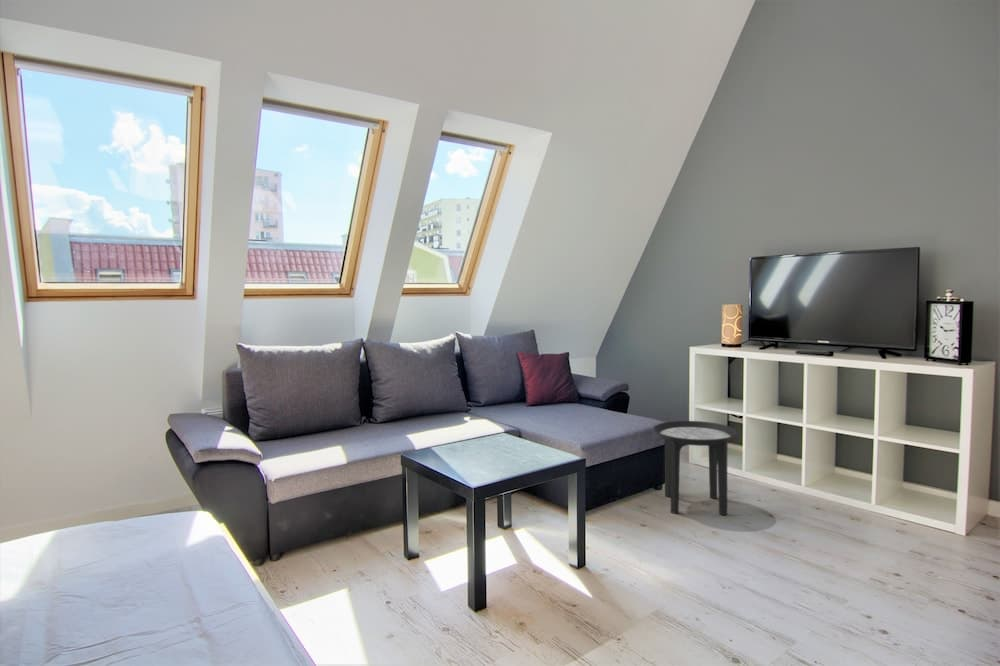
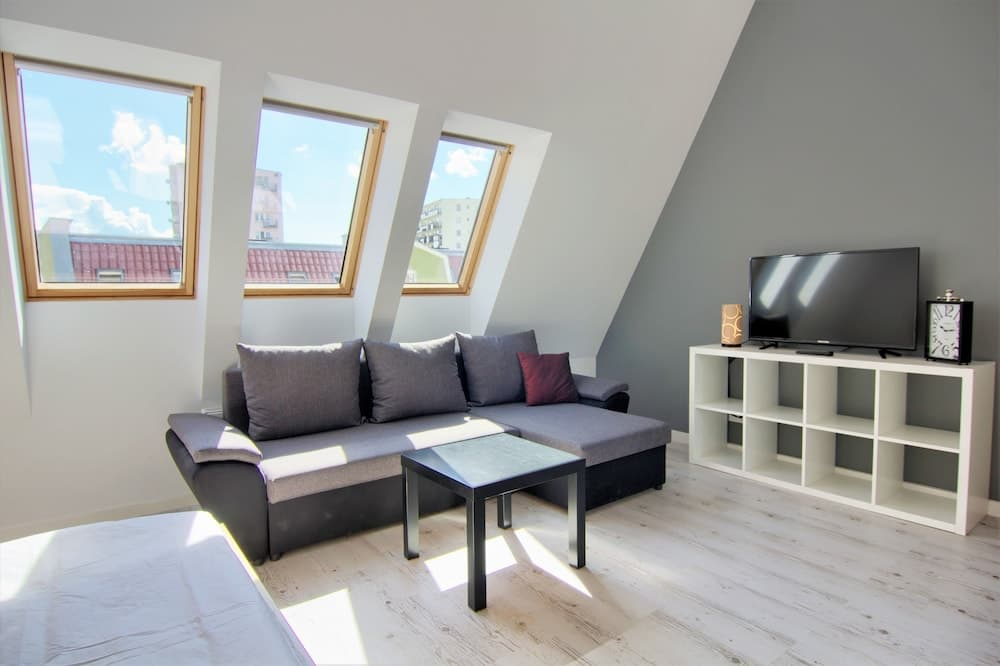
- side table [652,420,739,516]
